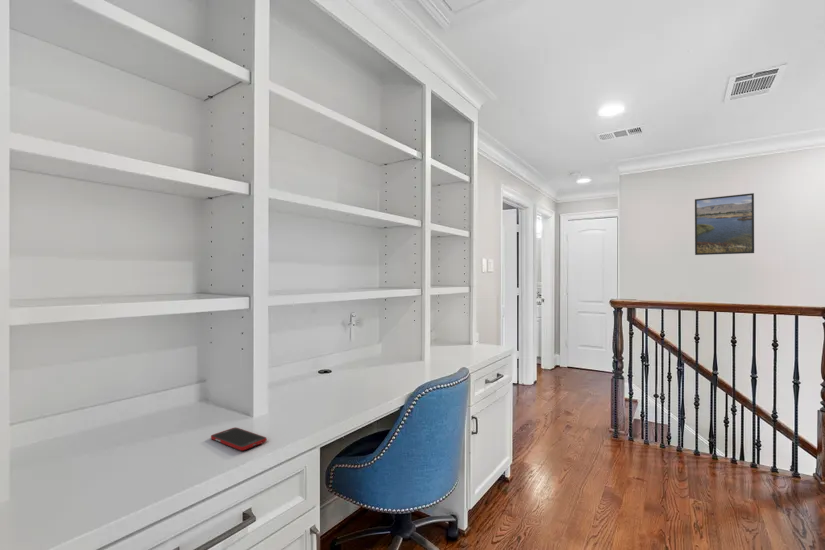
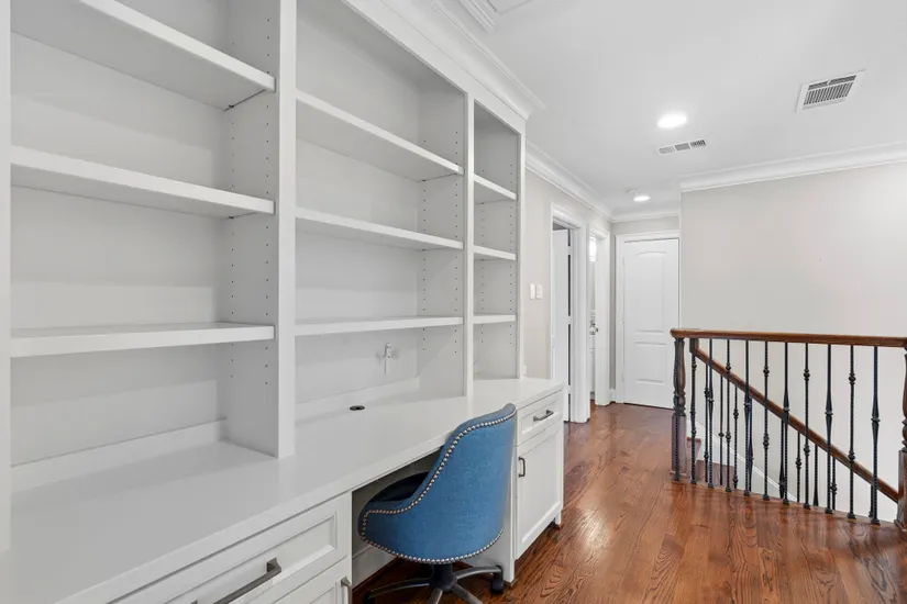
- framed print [694,192,755,256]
- cell phone [210,427,268,451]
